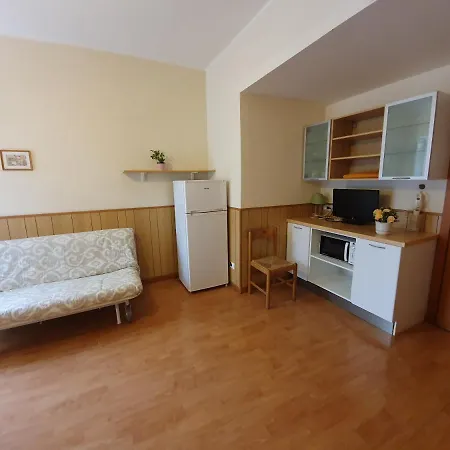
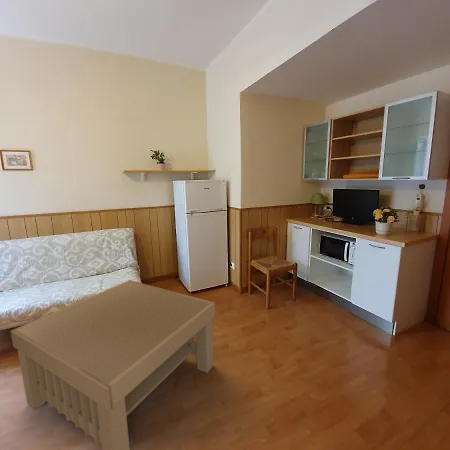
+ coffee table [10,279,216,450]
